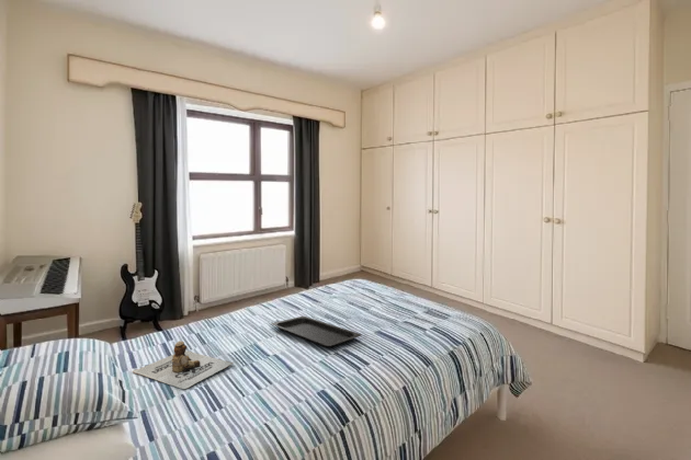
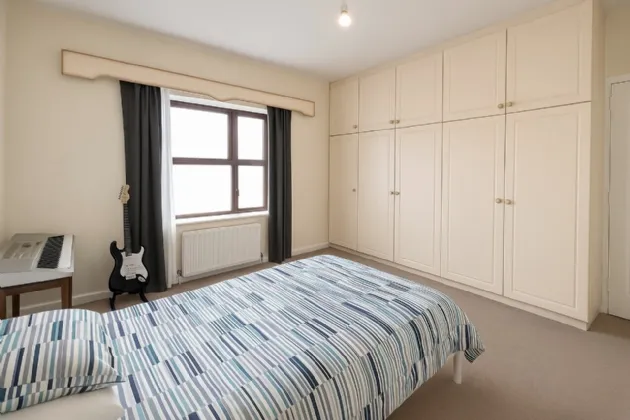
- teddy bear [132,340,235,390]
- serving tray [270,315,363,348]
